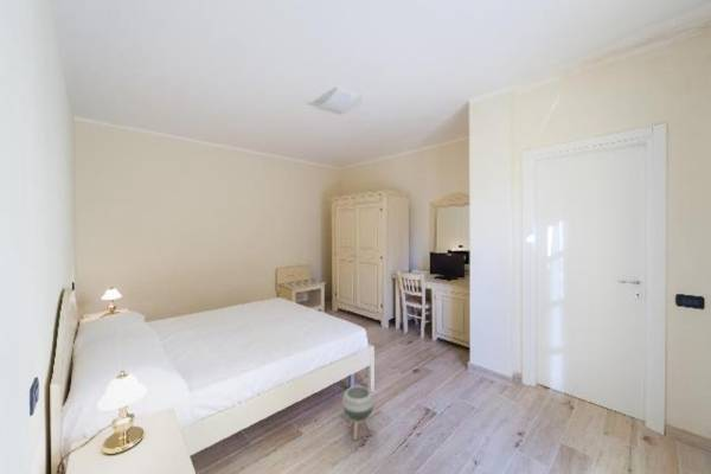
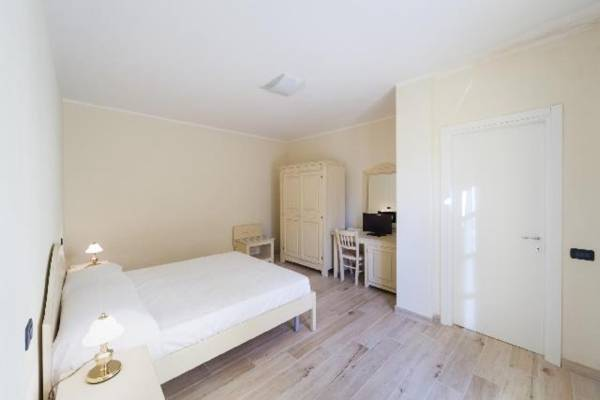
- planter [341,385,376,441]
